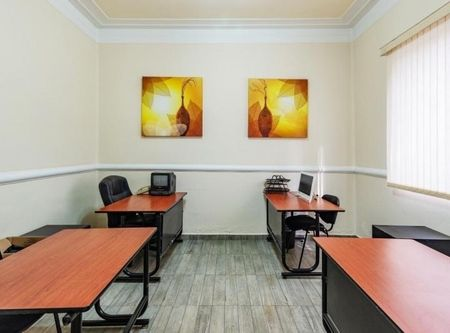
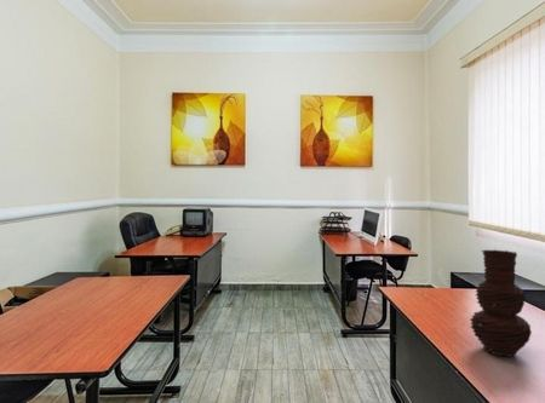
+ vase [469,248,533,358]
